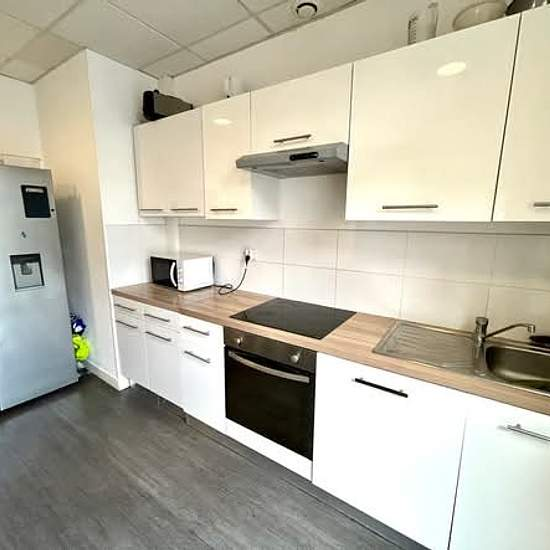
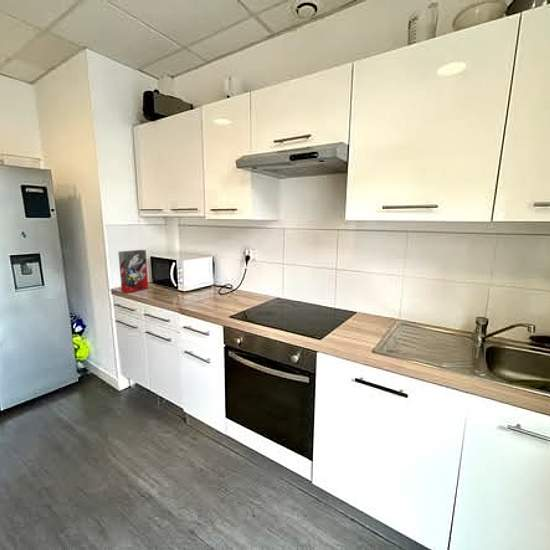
+ cereal box [117,249,149,294]
